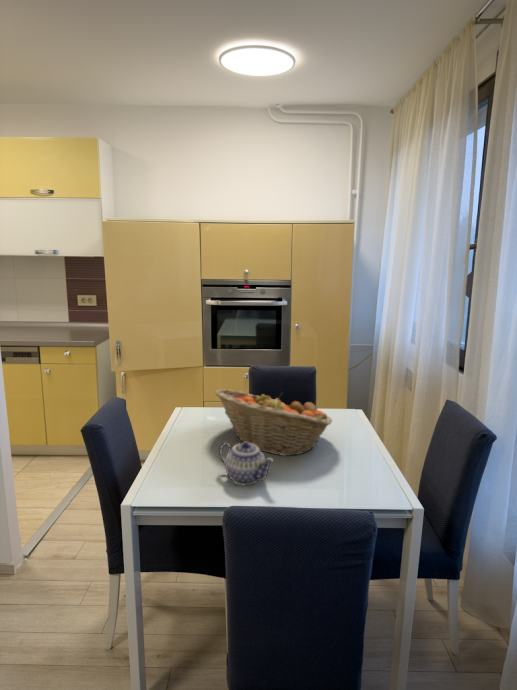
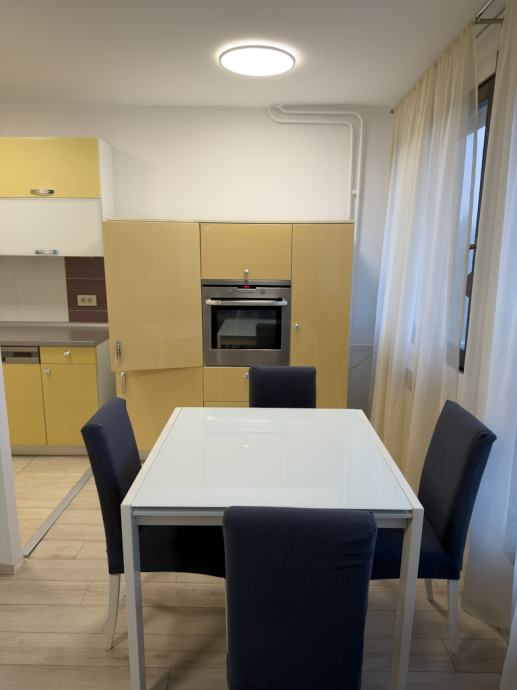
- fruit basket [214,388,334,457]
- teapot [218,441,275,486]
